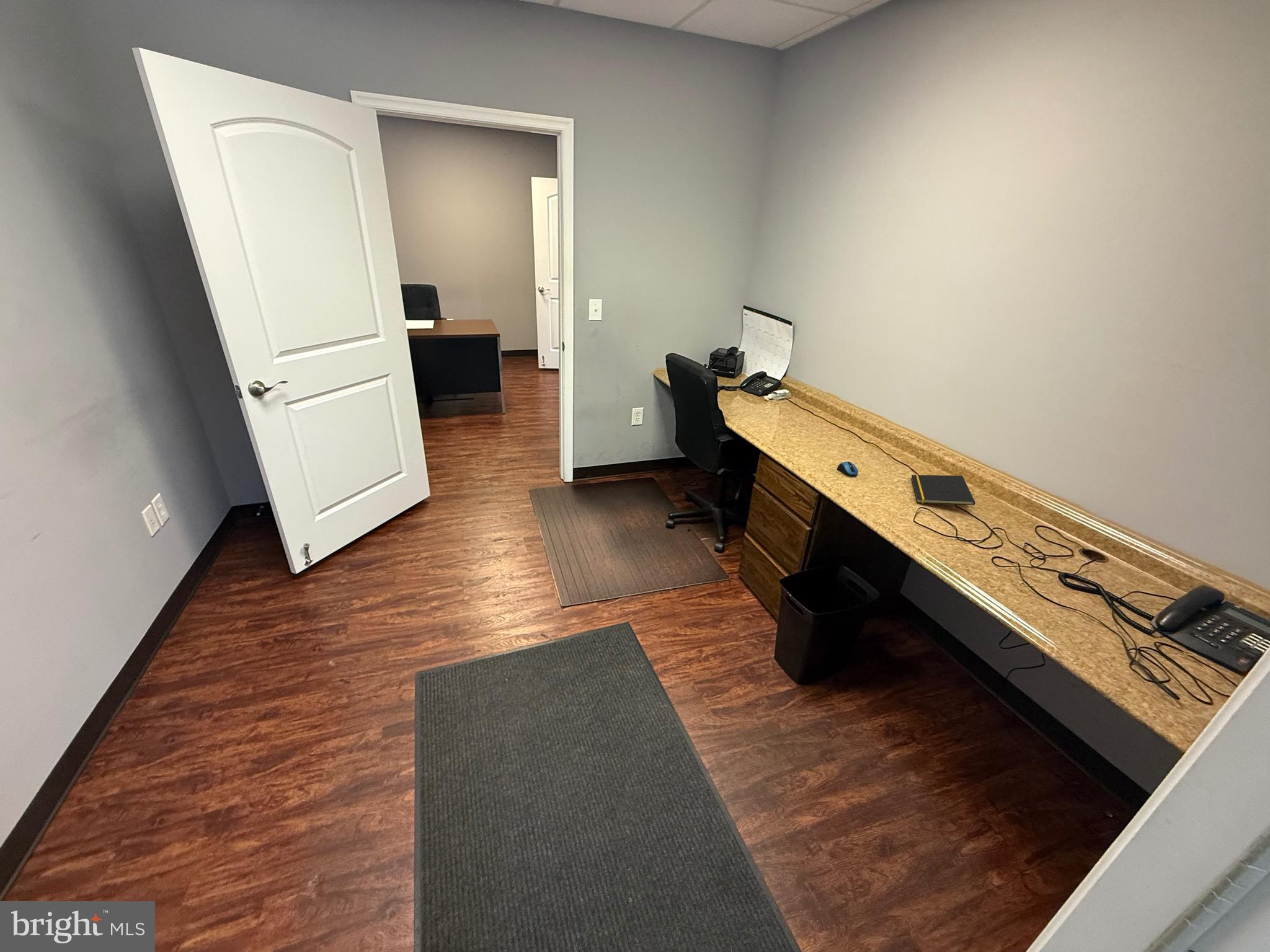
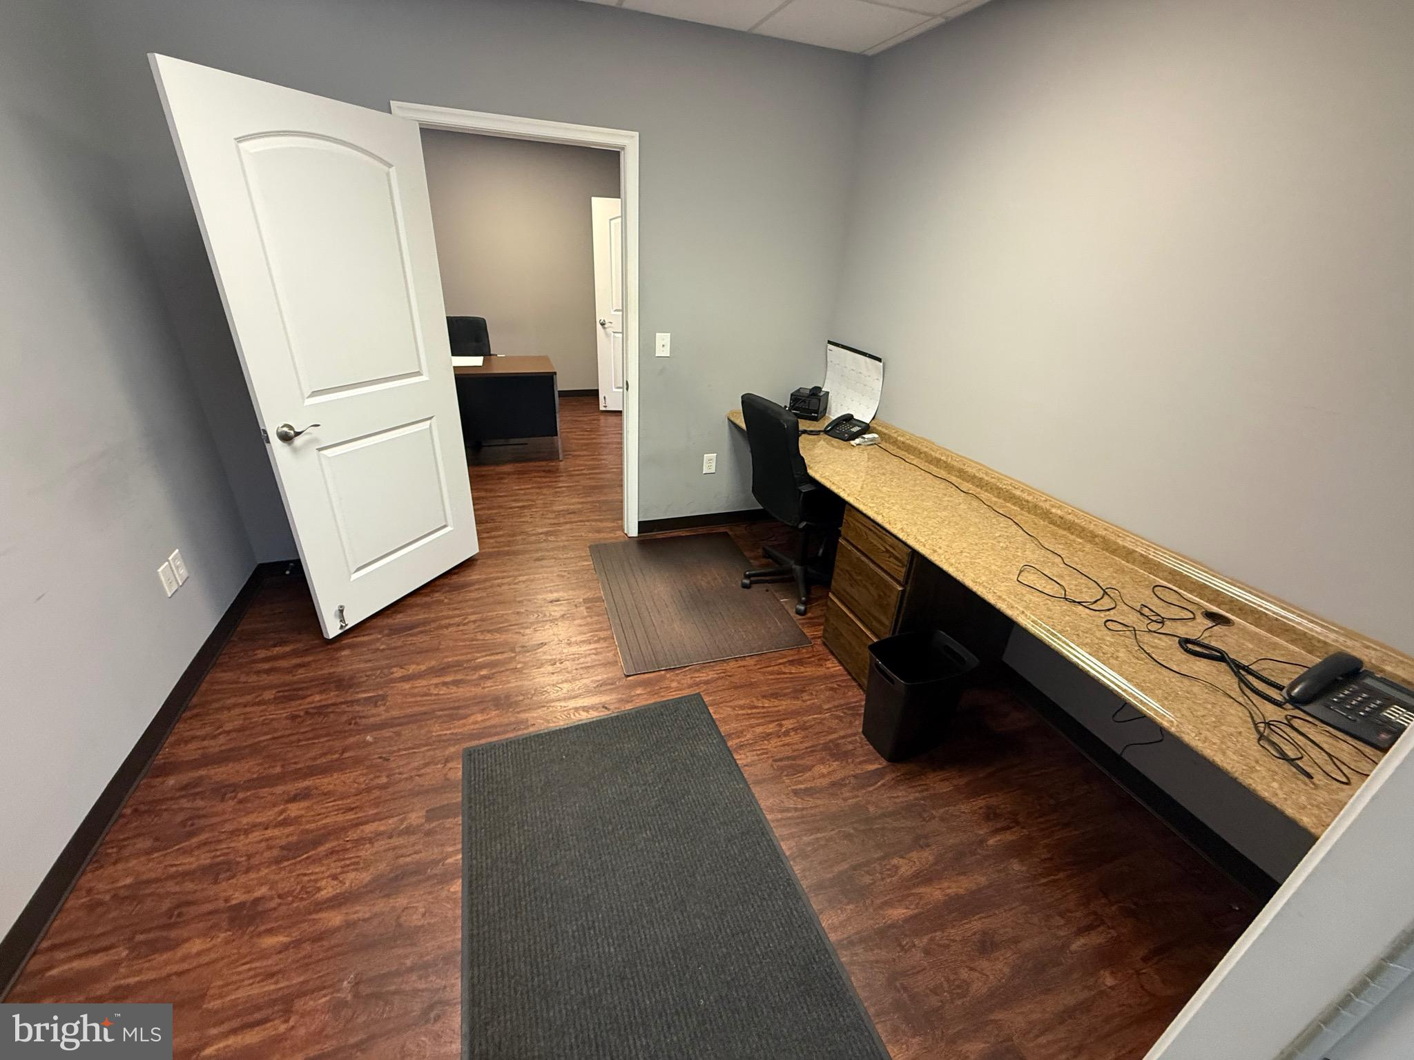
- computer mouse [837,461,859,477]
- notepad [911,474,975,506]
